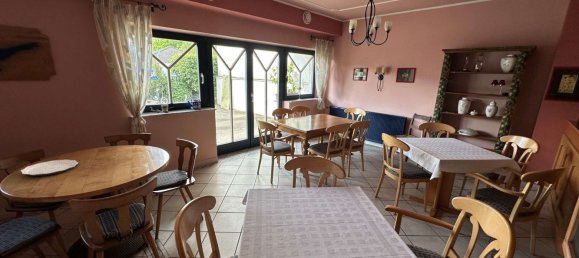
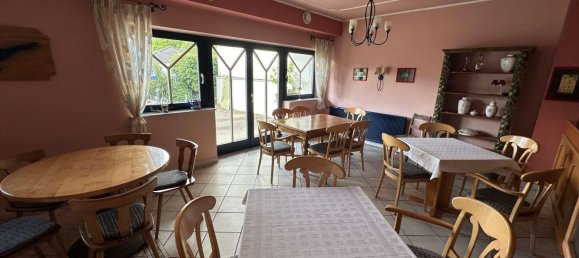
- plate [20,159,79,177]
